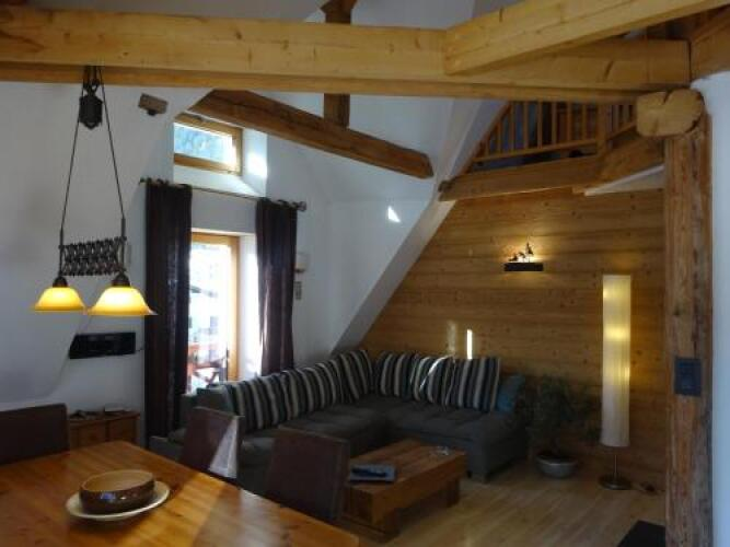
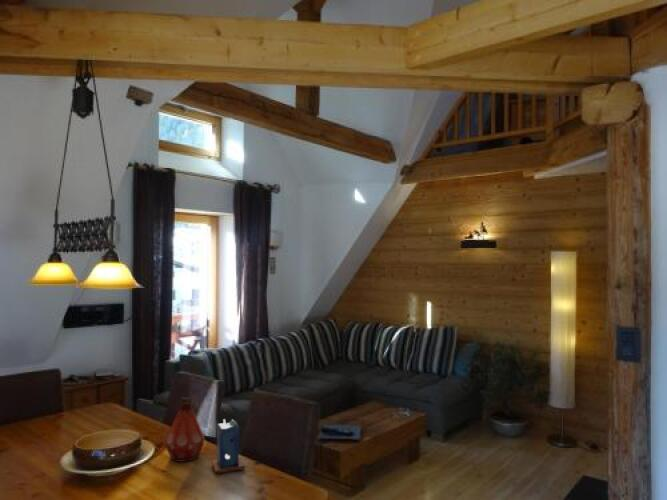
+ bottle [163,396,206,463]
+ candle [211,418,246,474]
